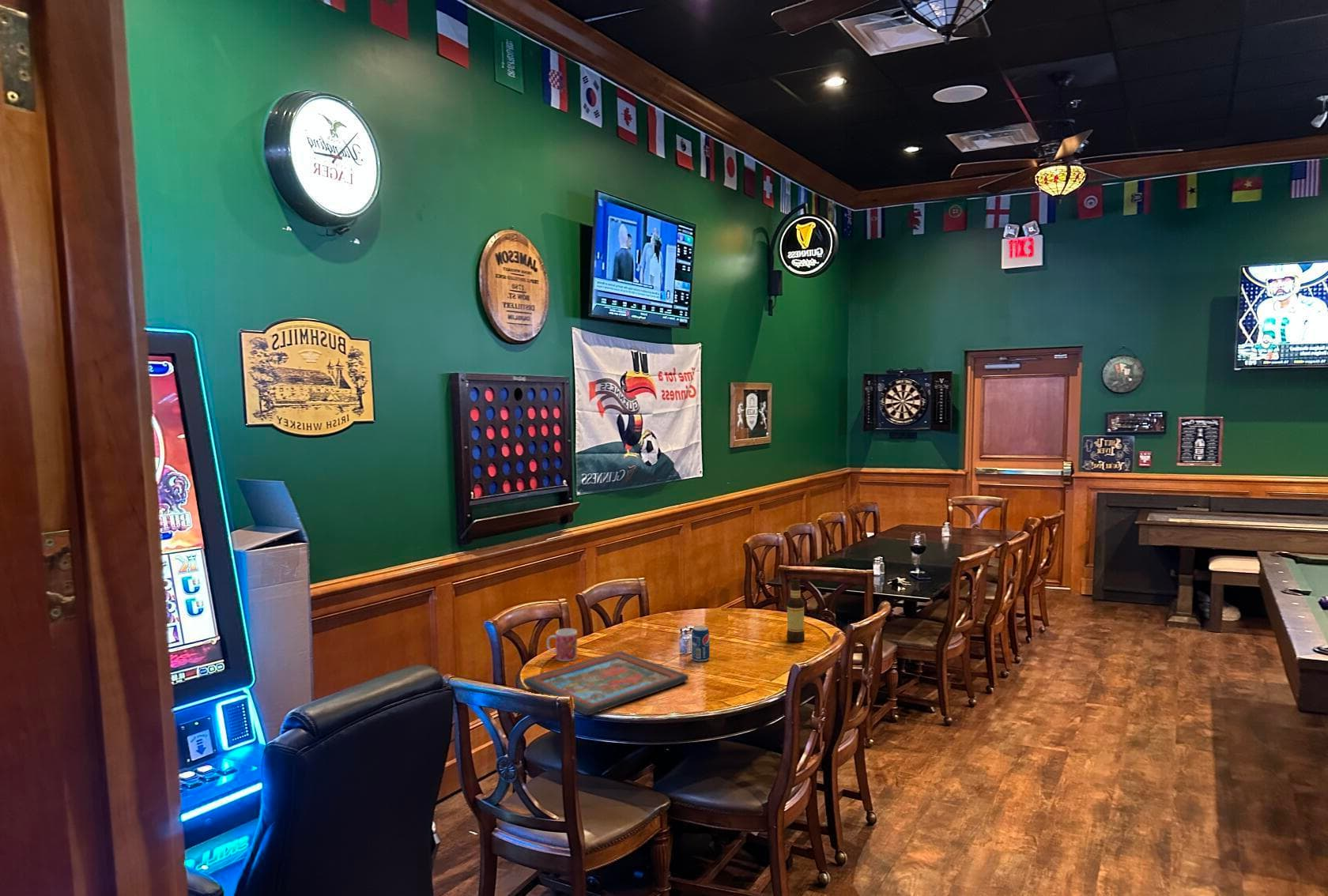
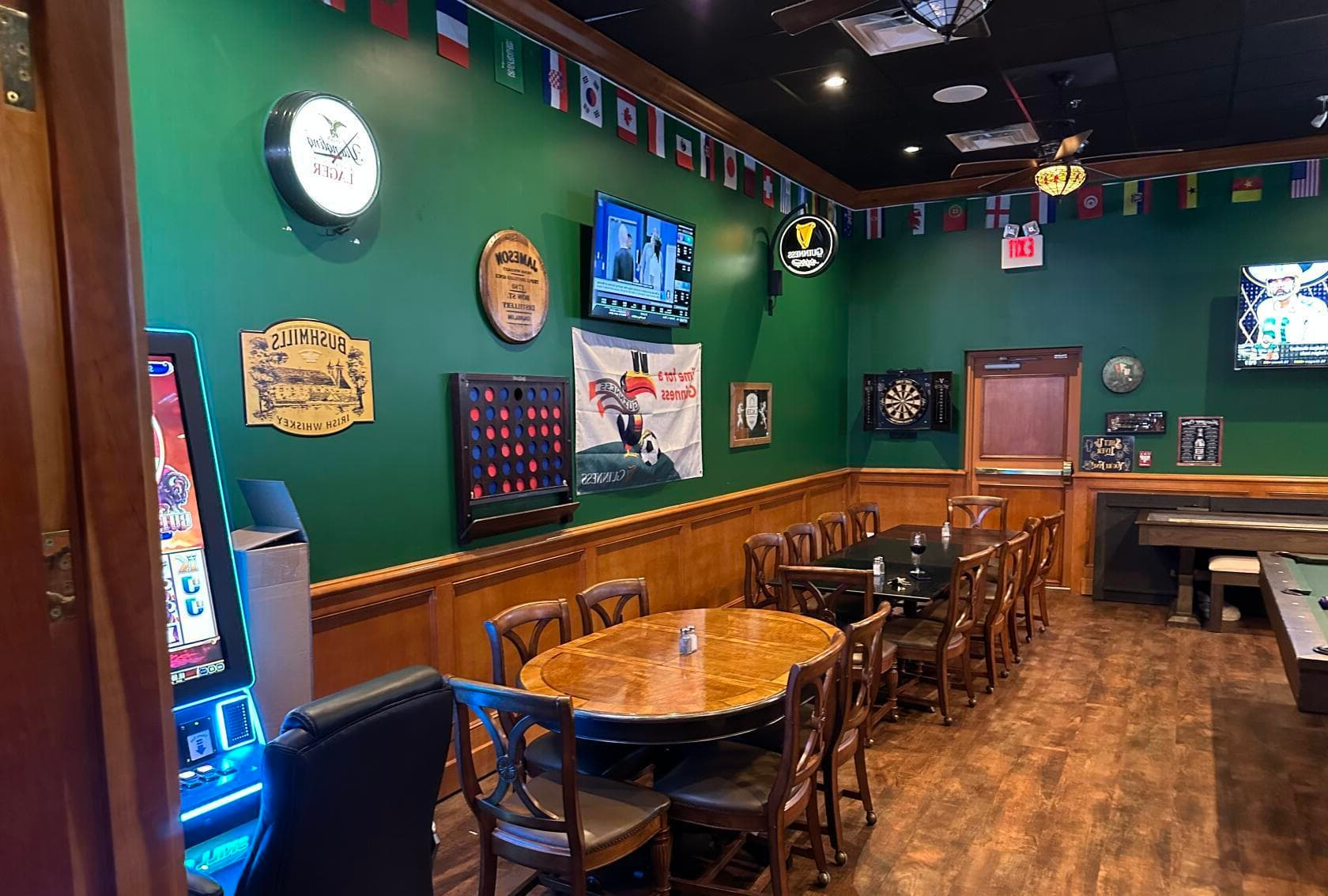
- bottle [786,577,805,643]
- mug [546,627,578,662]
- beverage can [691,625,711,662]
- religious icon [523,650,689,717]
